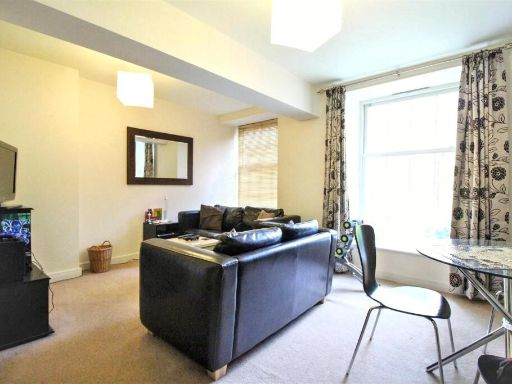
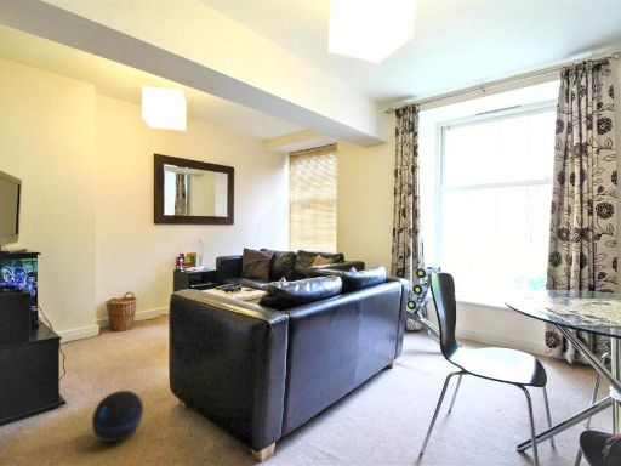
+ ball [91,390,144,443]
